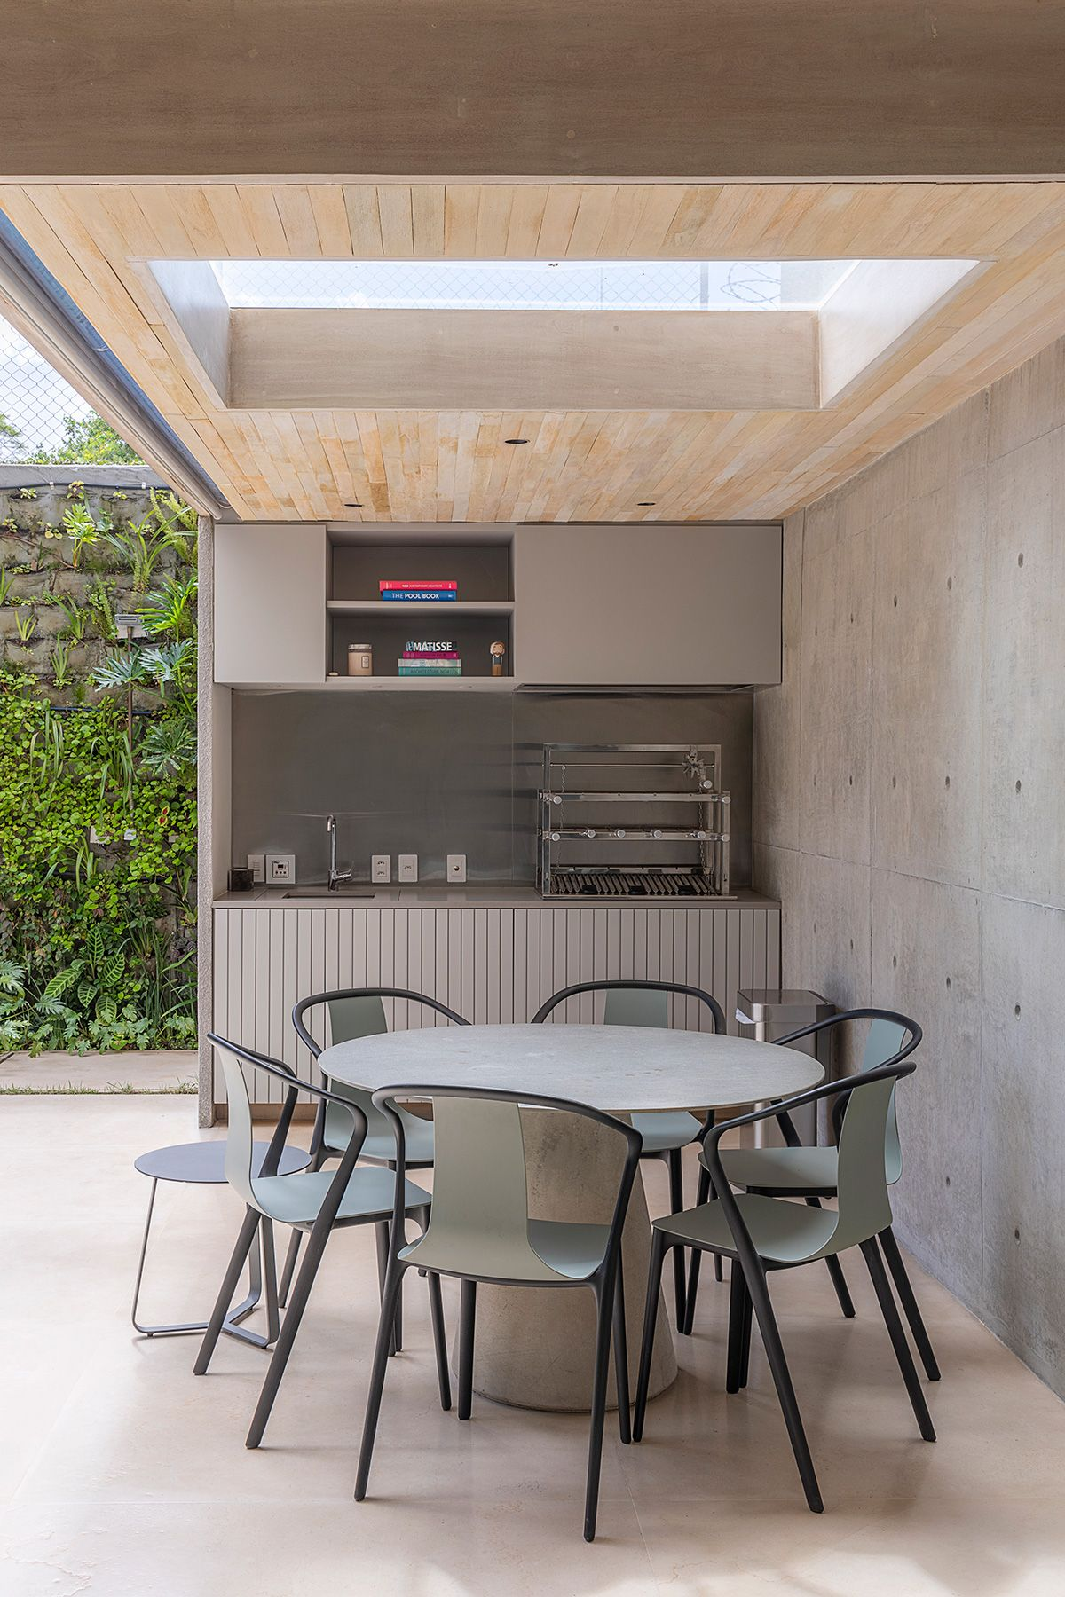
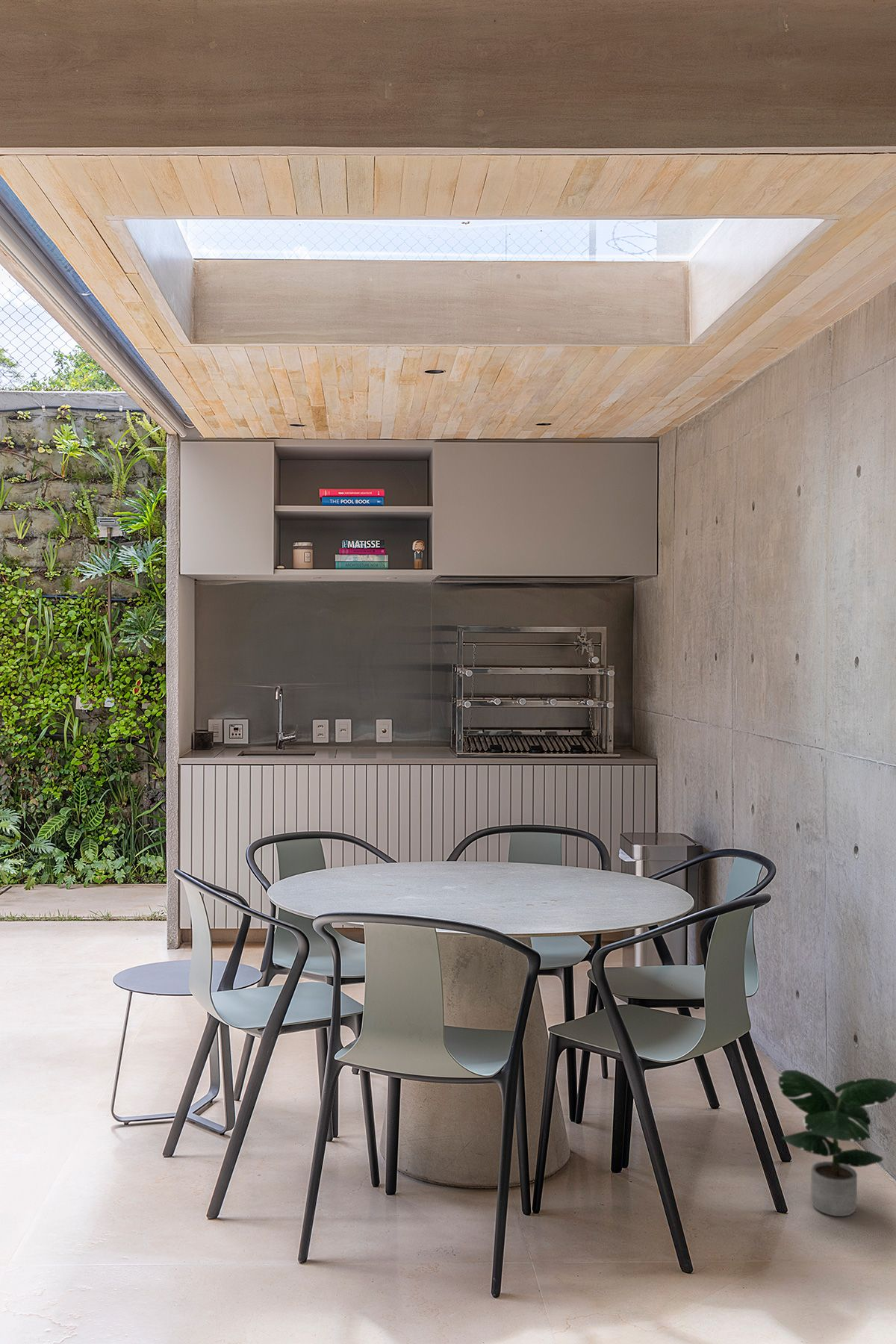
+ potted plant [778,1069,896,1217]
